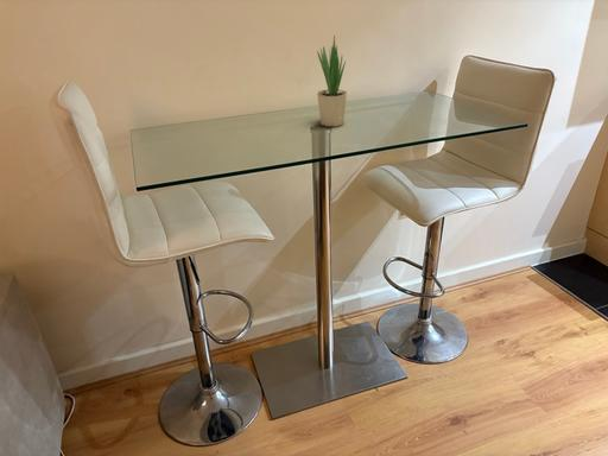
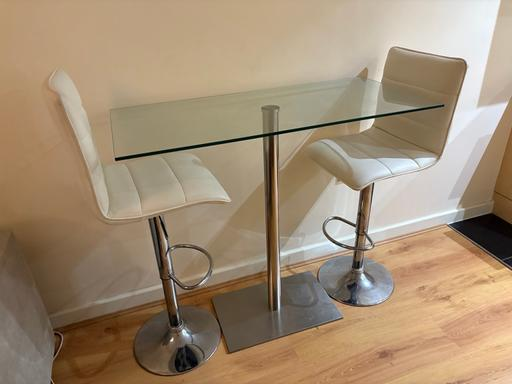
- potted plant [316,34,348,127]
